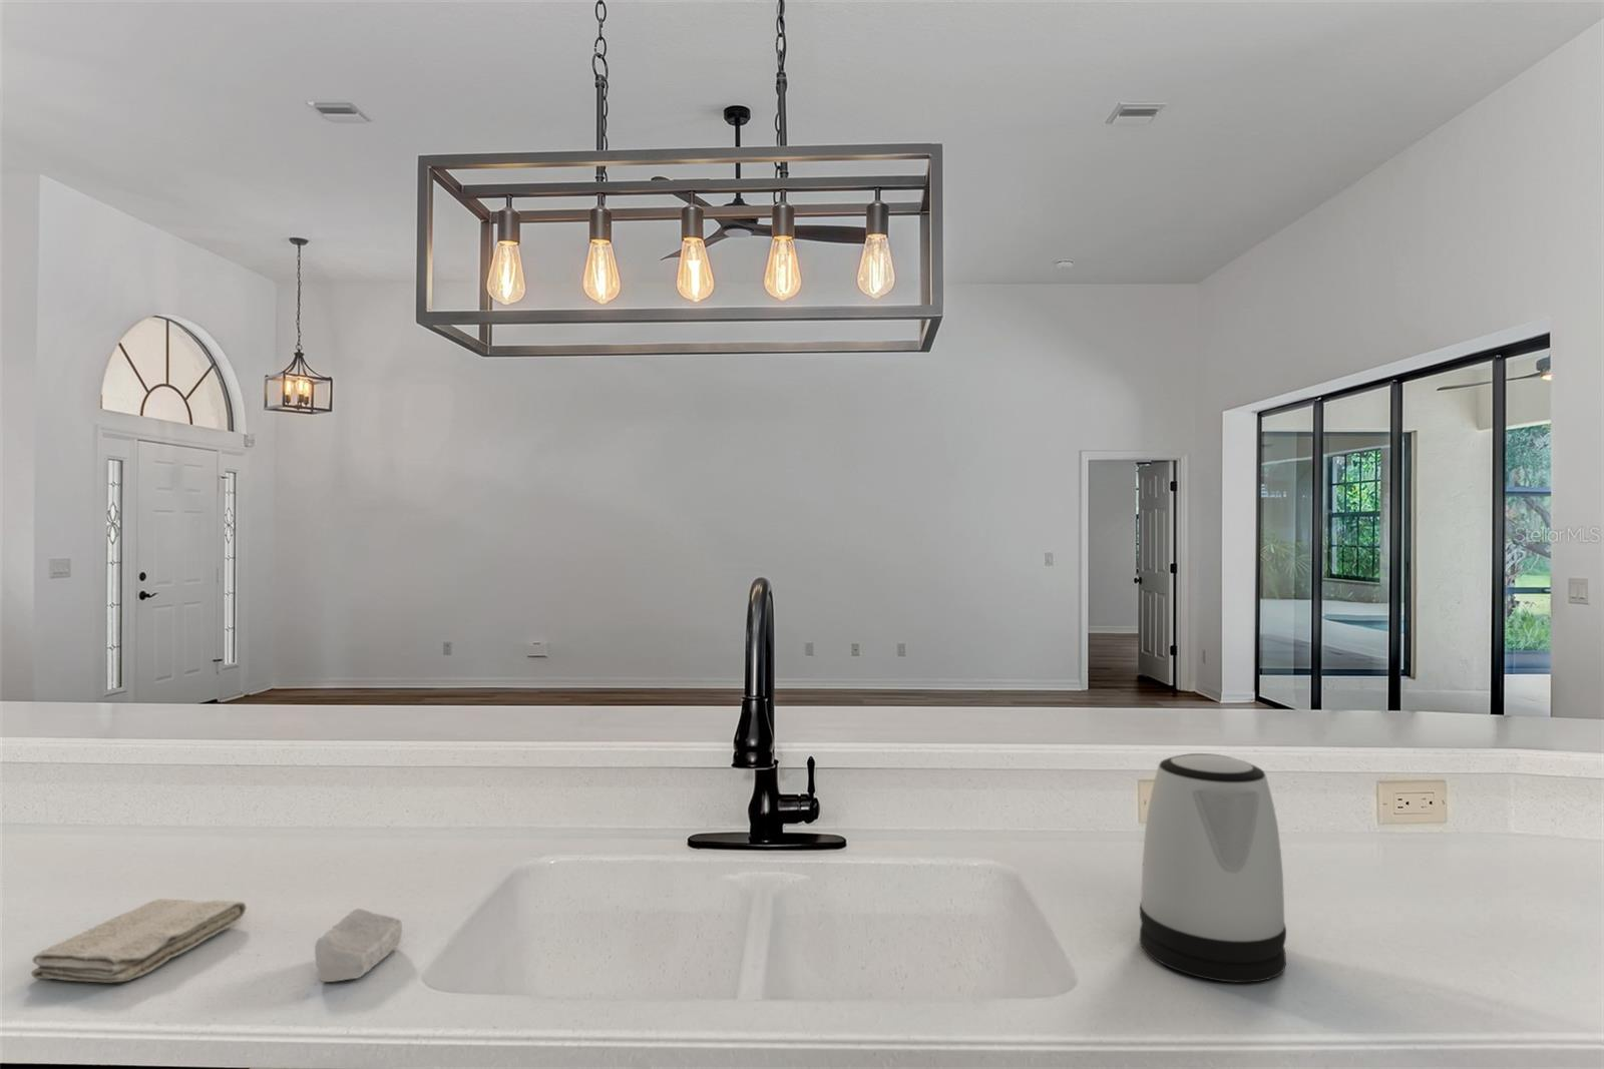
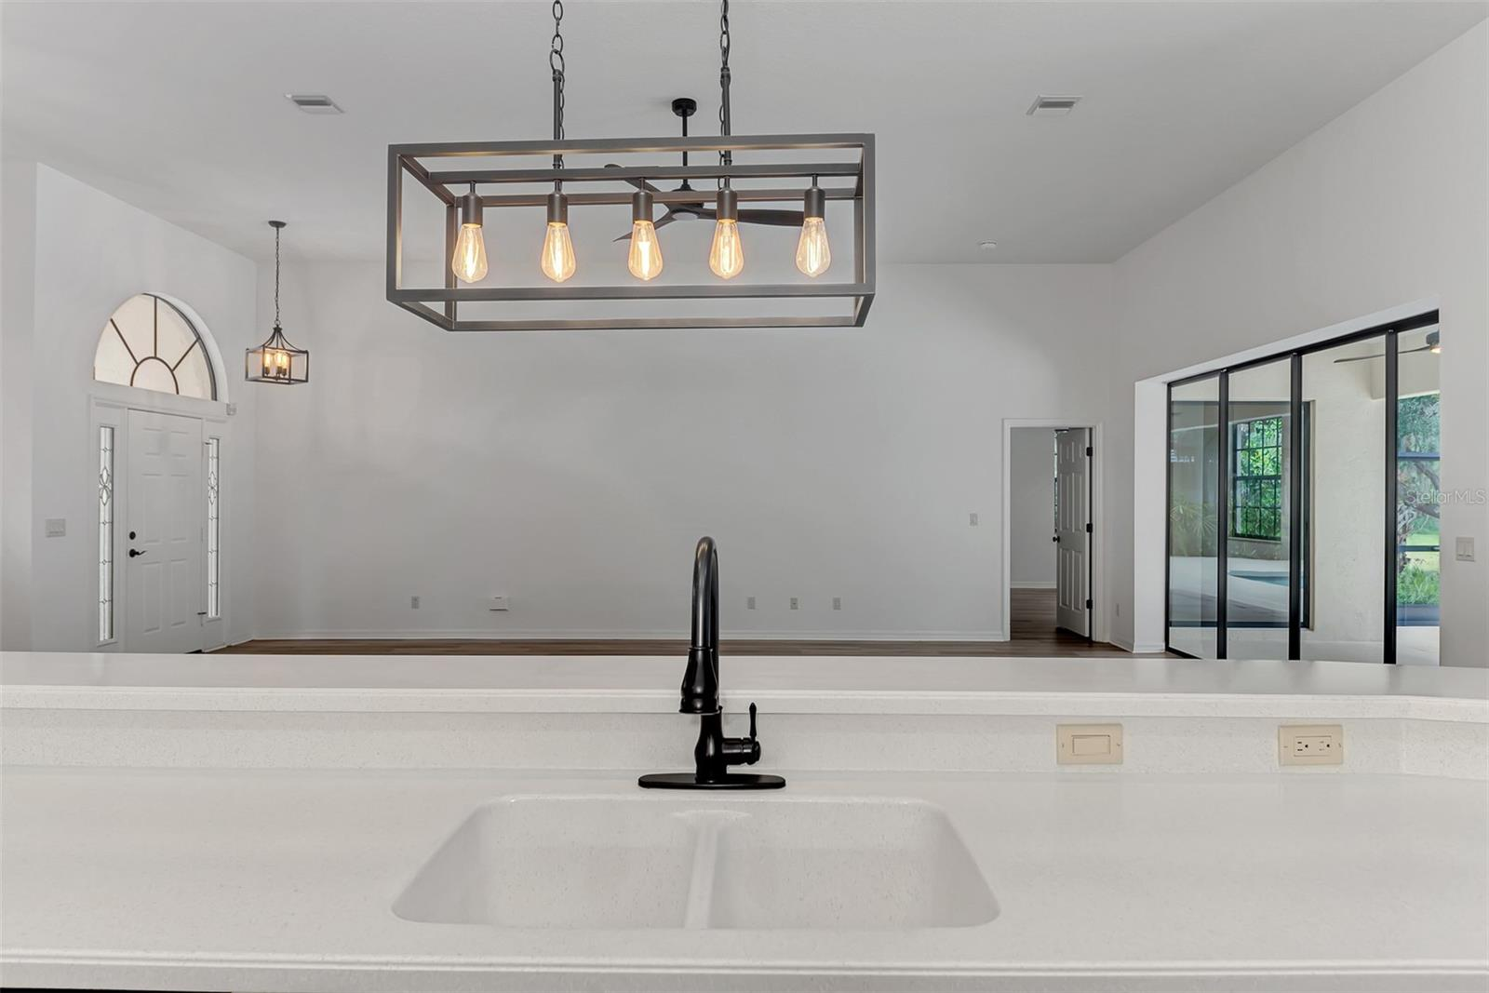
- soap bar [314,908,403,983]
- washcloth [30,897,247,983]
- kettle [1139,753,1288,984]
